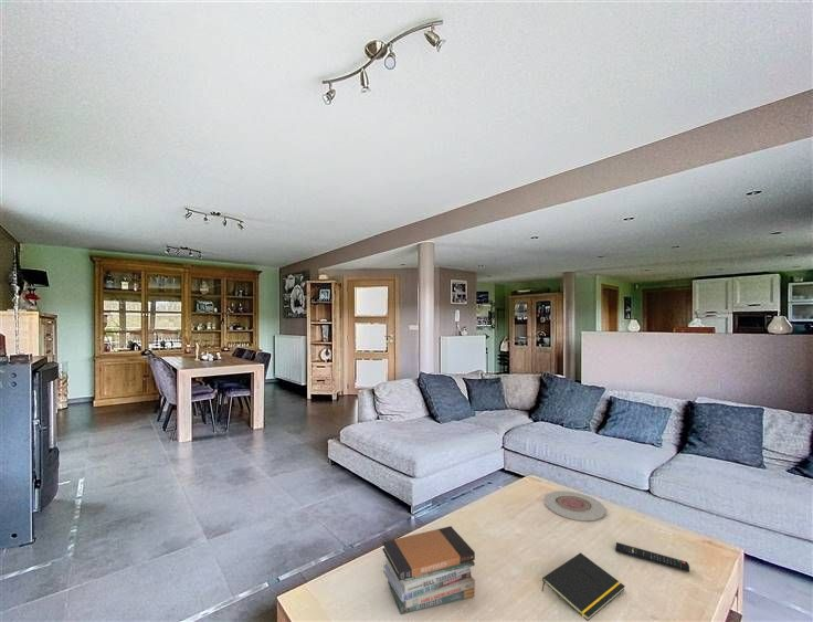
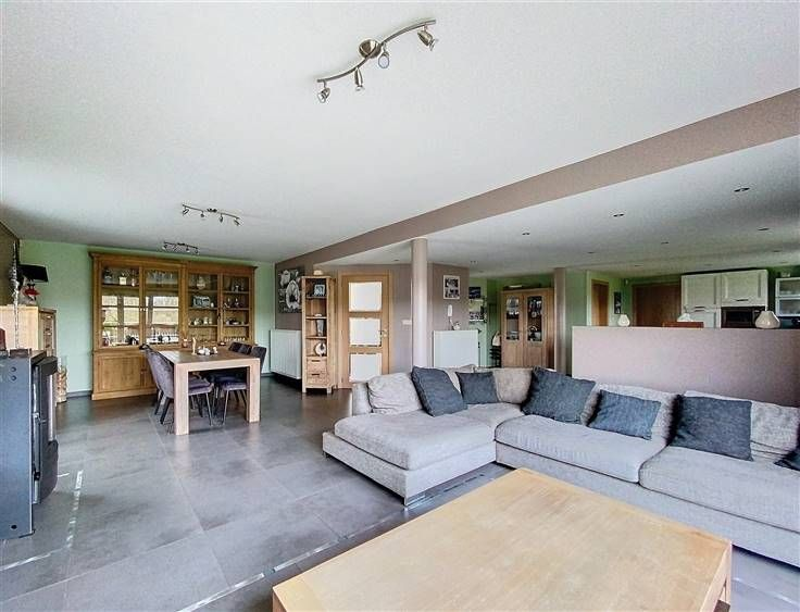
- notepad [541,552,626,622]
- plate [542,491,606,521]
- remote control [614,541,690,573]
- book stack [381,525,476,615]
